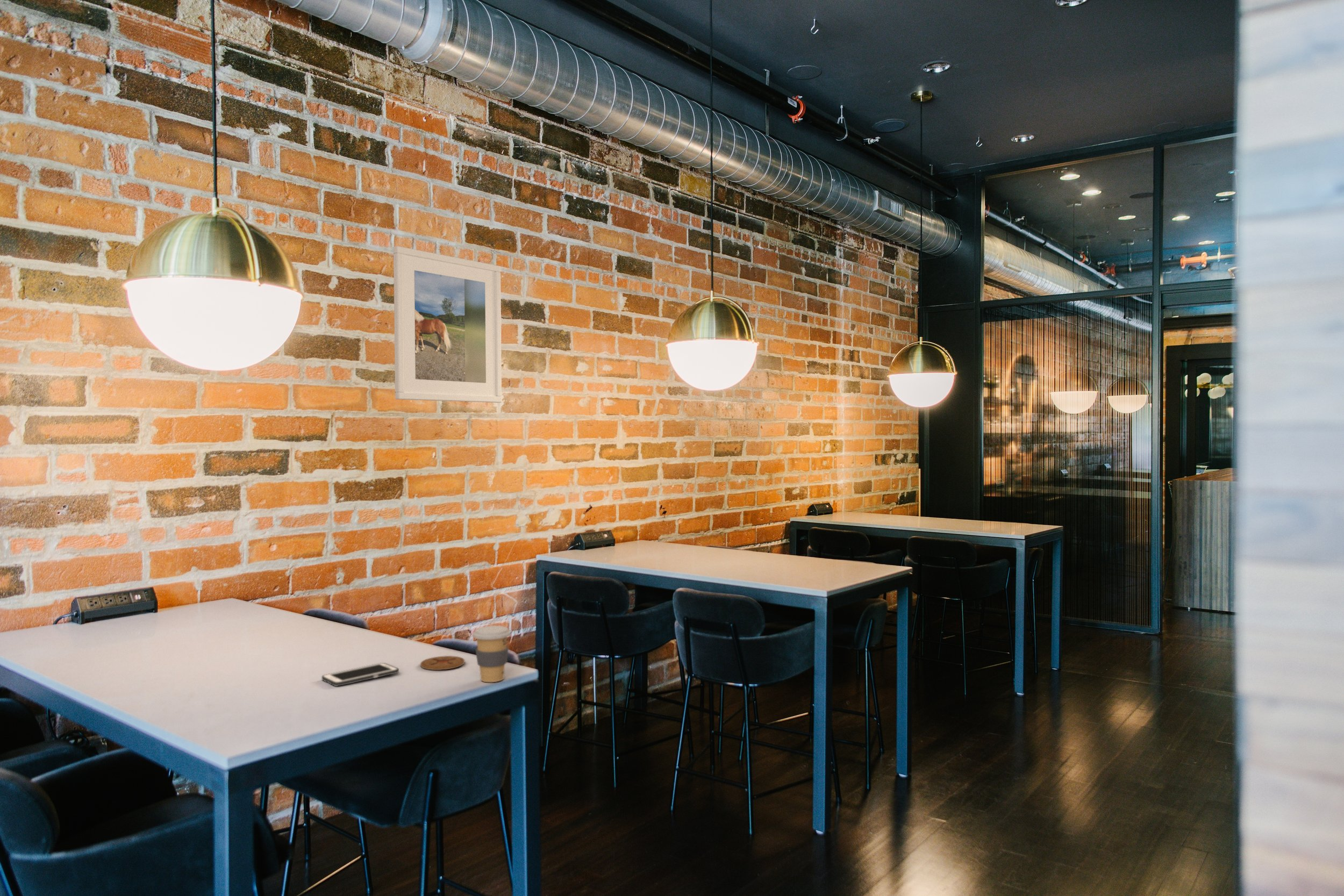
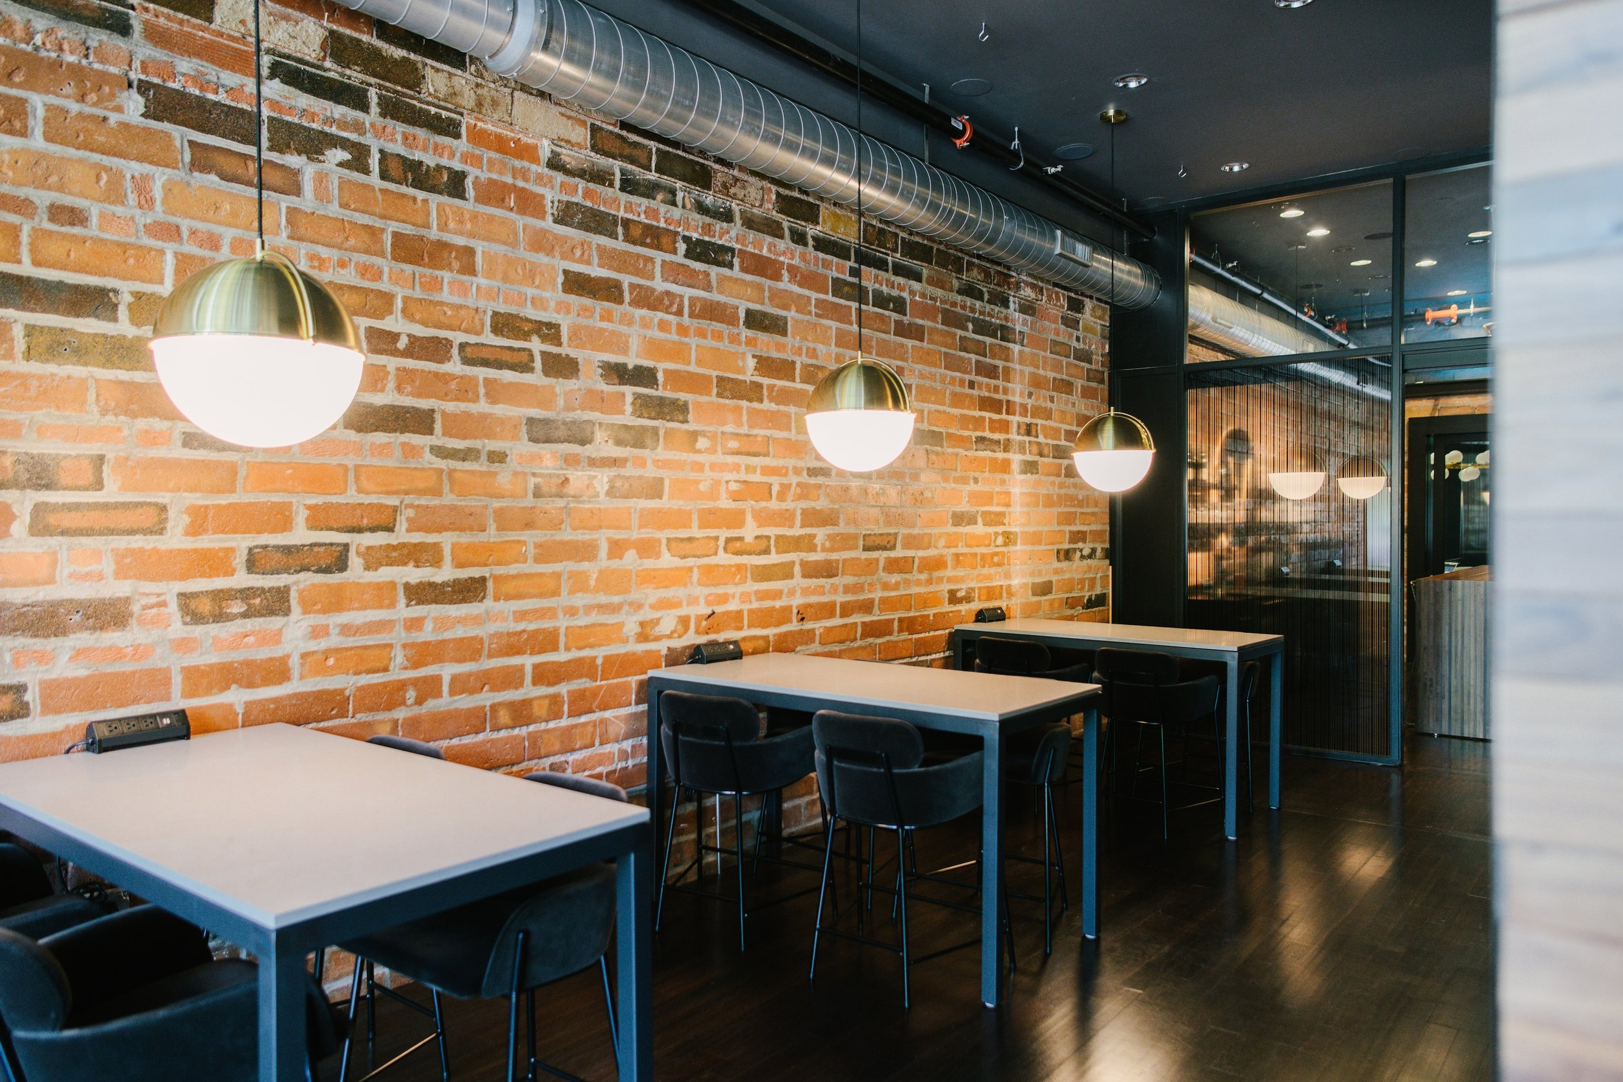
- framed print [393,246,502,403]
- cell phone [321,662,399,687]
- coaster [420,655,465,671]
- coffee cup [472,625,511,683]
